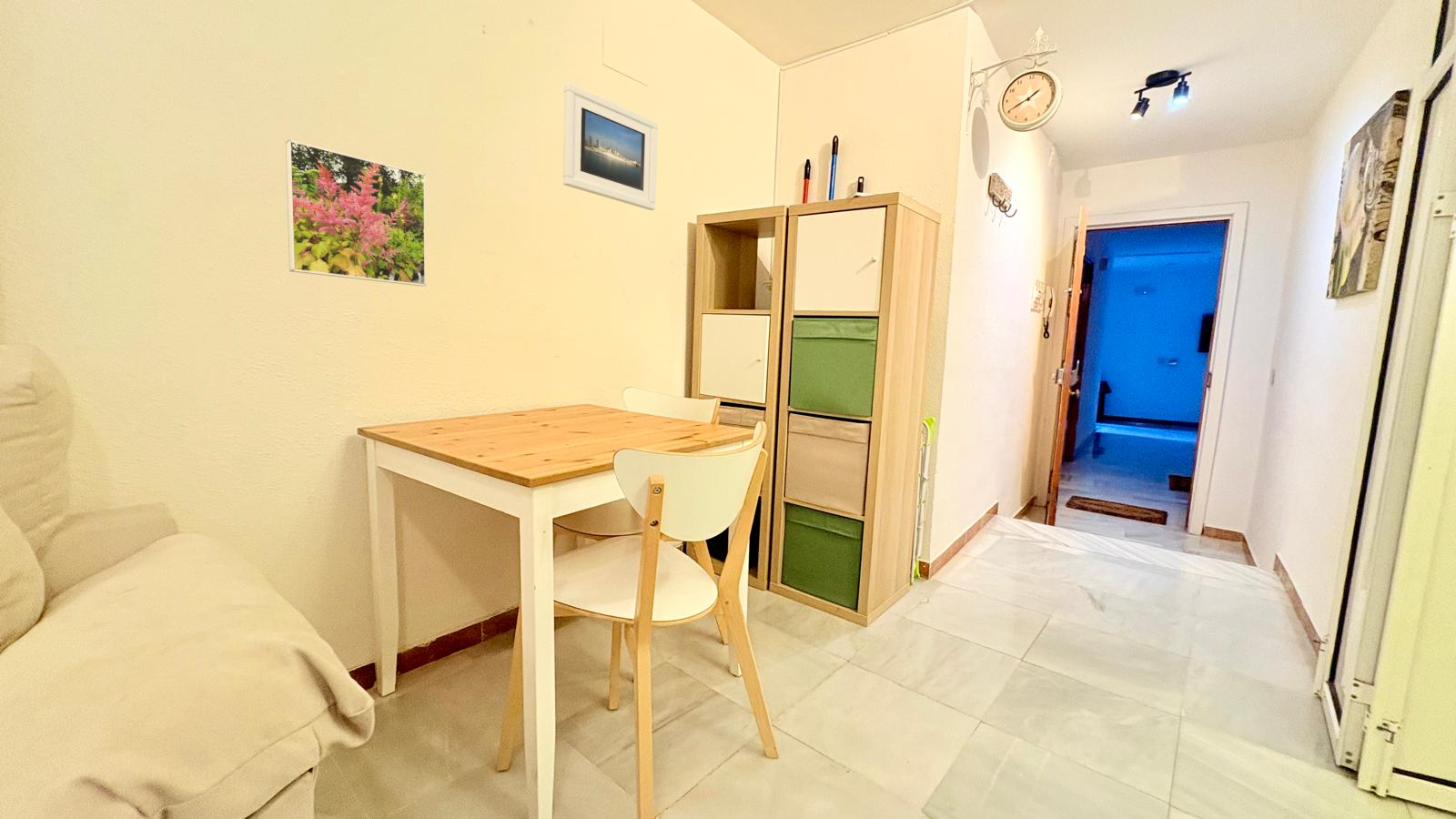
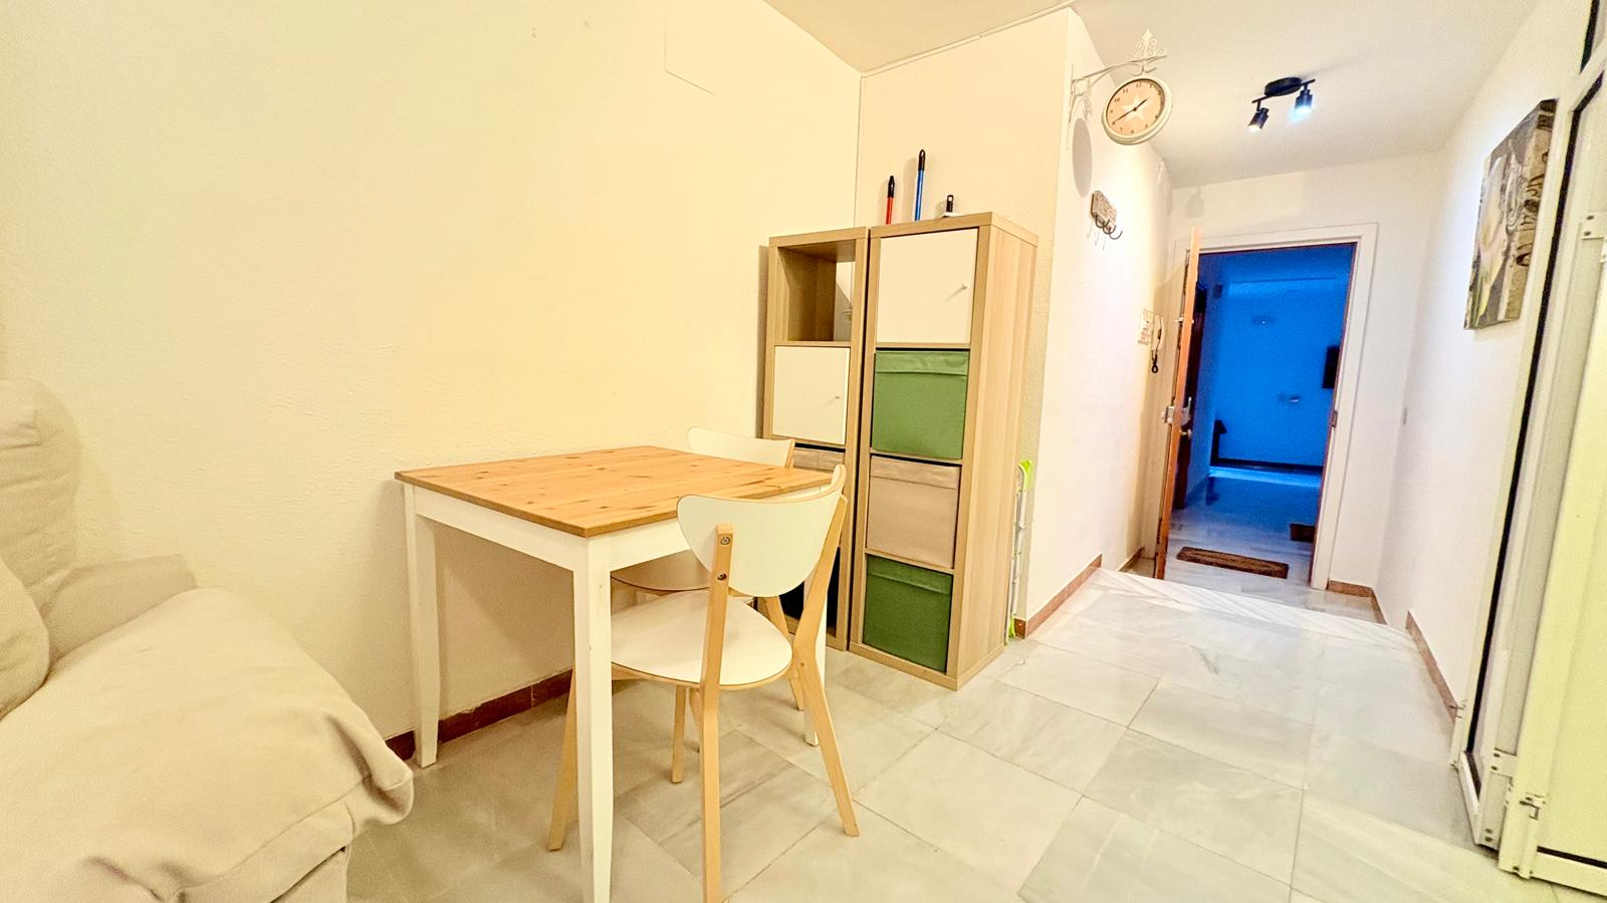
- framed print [562,82,659,211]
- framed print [285,138,427,288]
